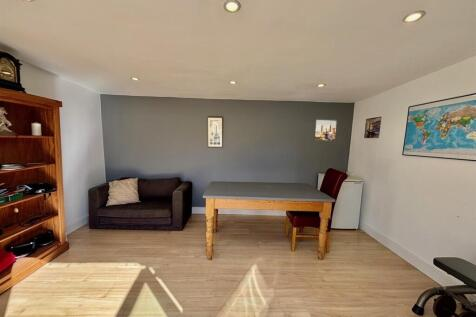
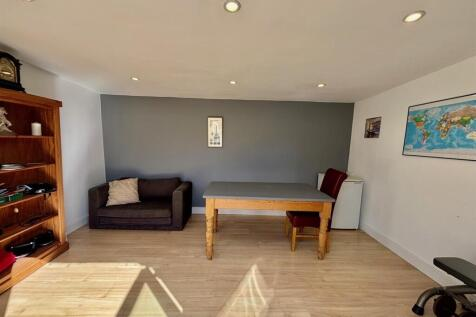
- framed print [313,118,338,142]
